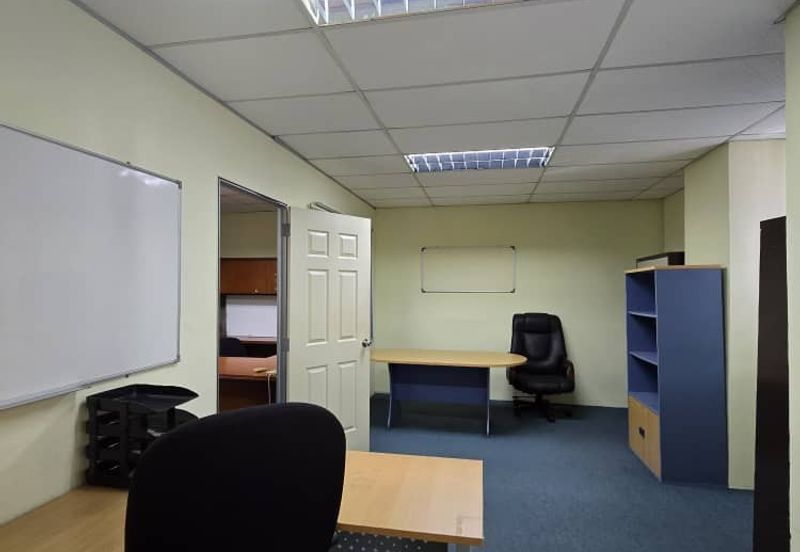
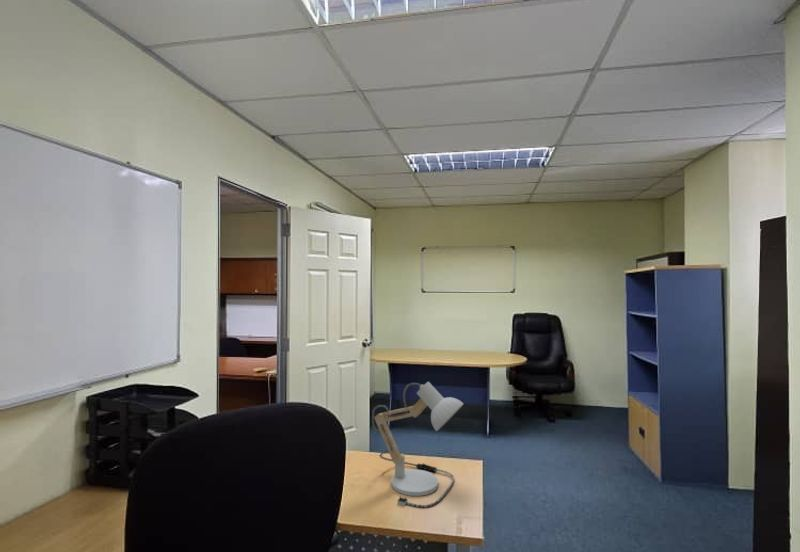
+ desk lamp [371,381,464,508]
